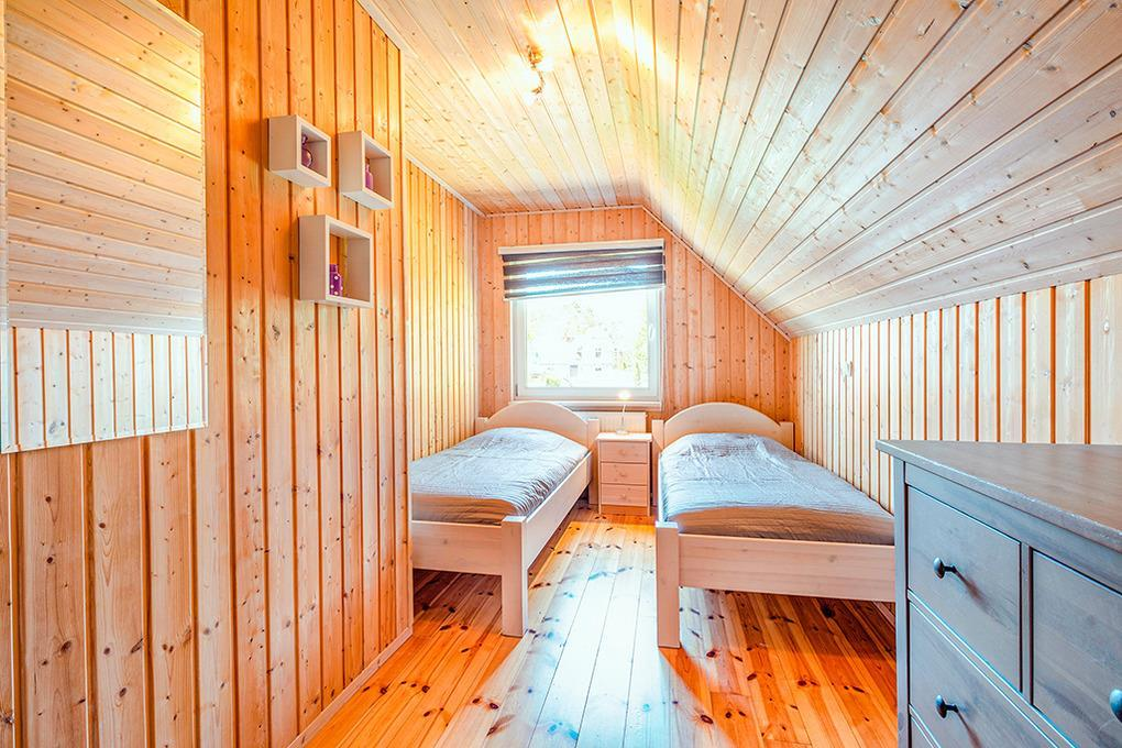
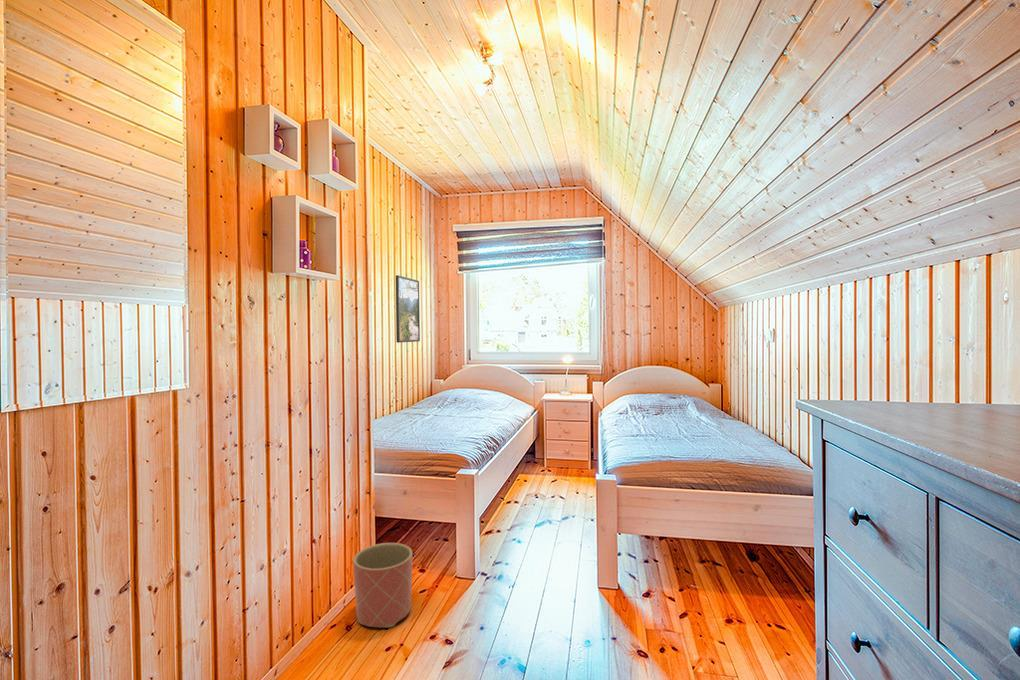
+ planter [352,542,414,628]
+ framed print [395,274,421,344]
